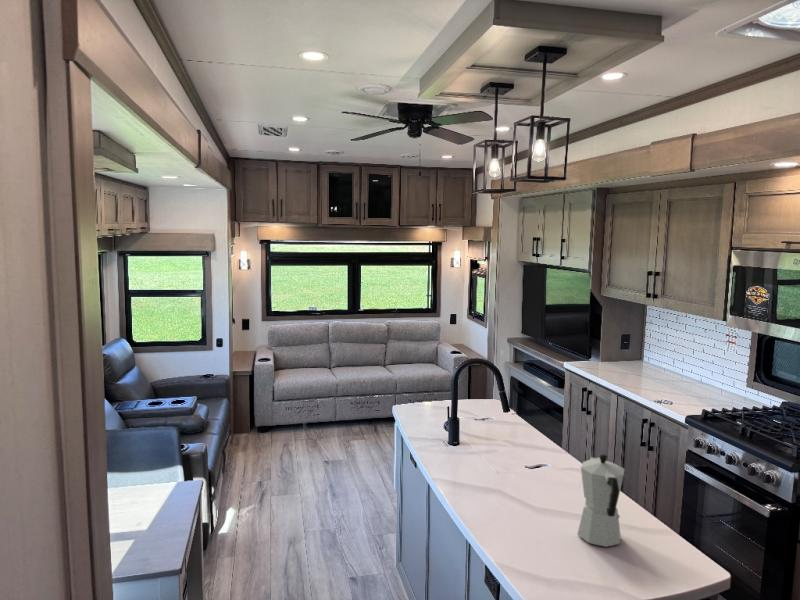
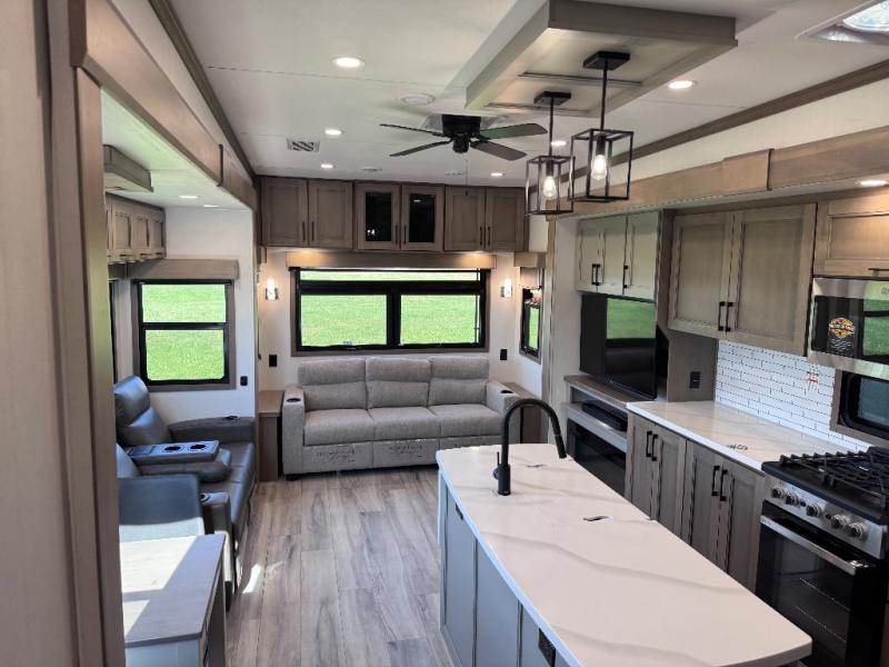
- moka pot [576,453,625,548]
